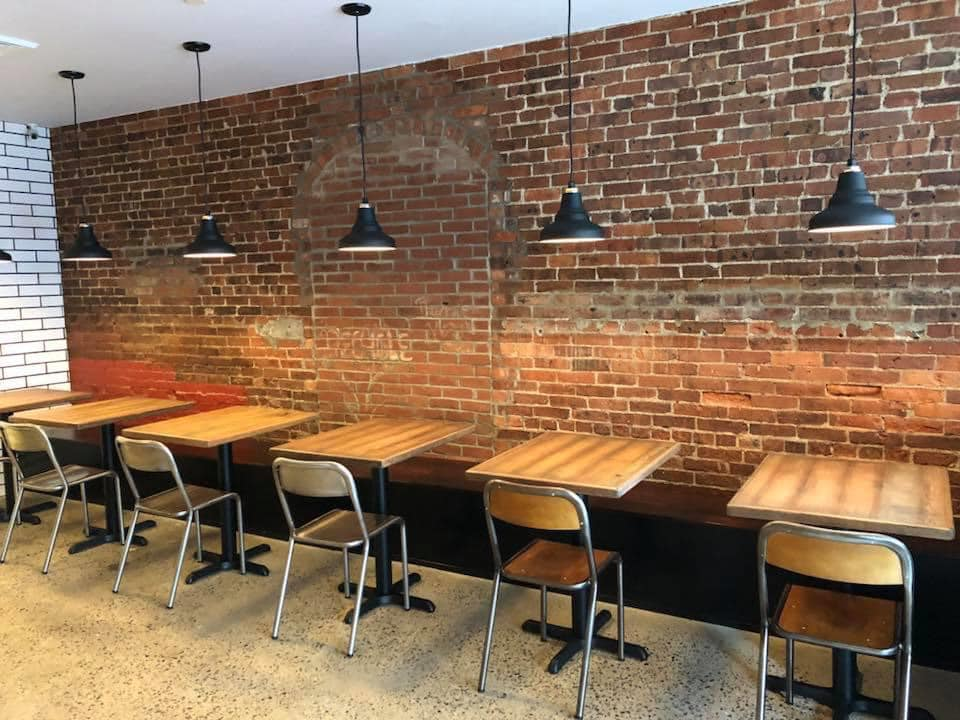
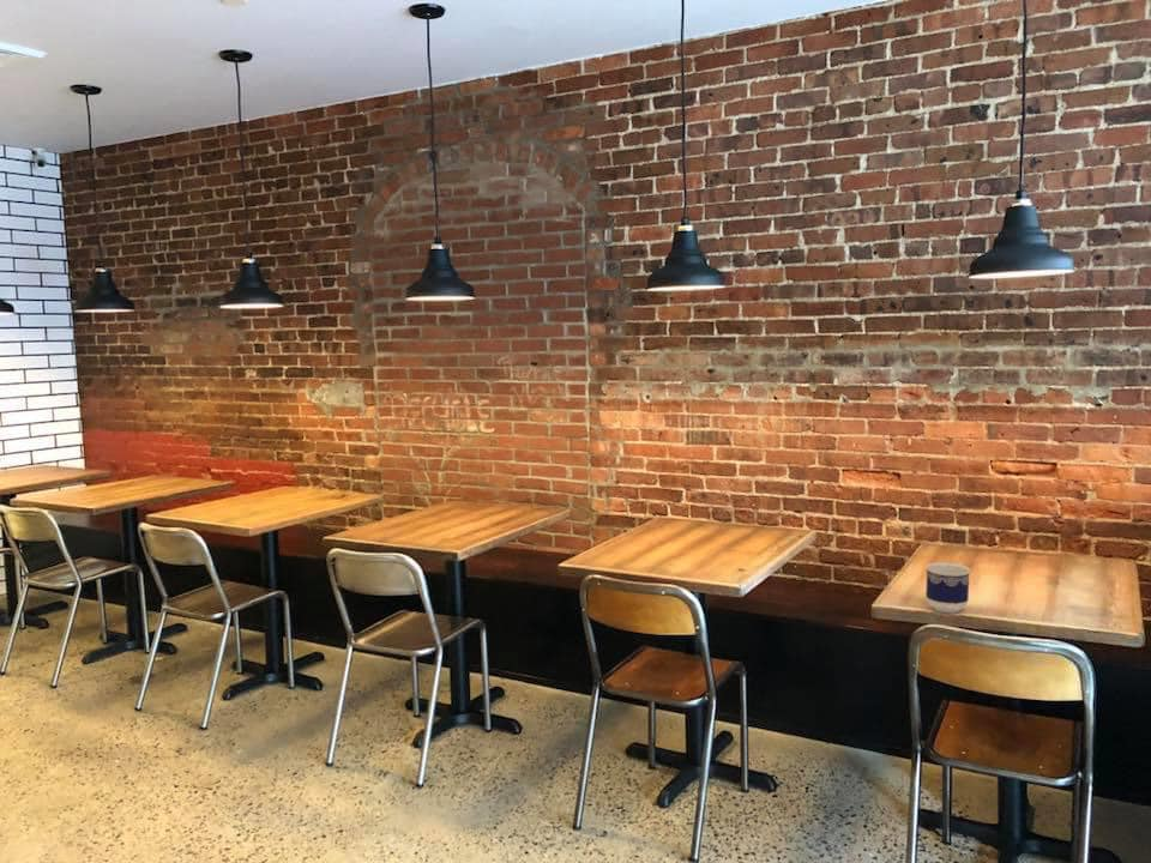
+ cup [924,561,971,614]
